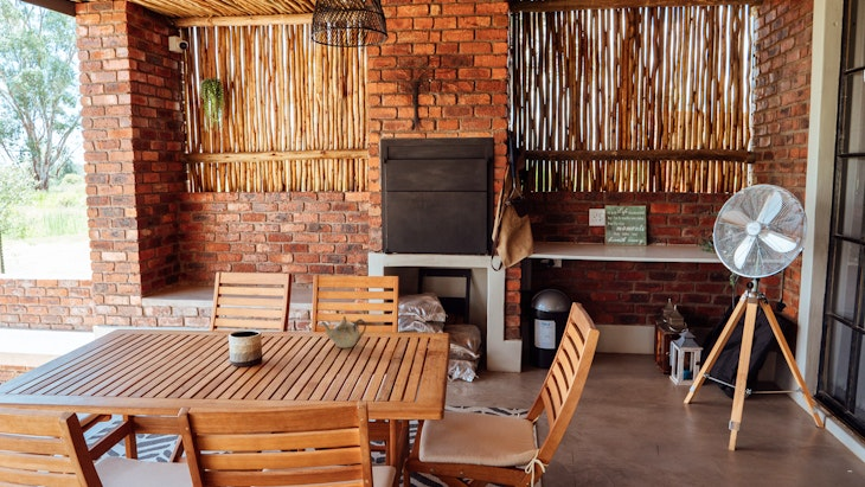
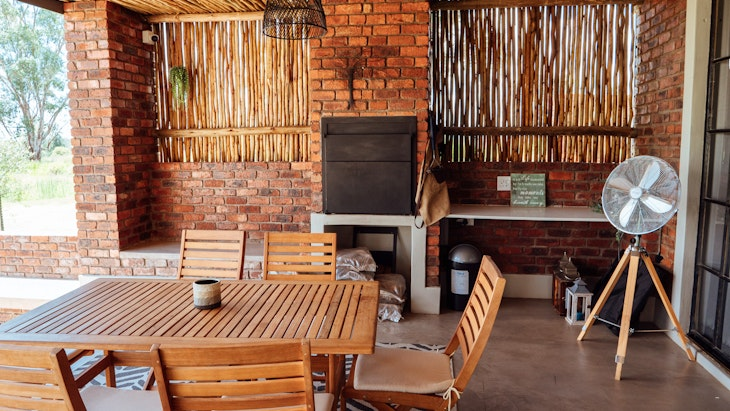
- teapot [319,315,367,350]
